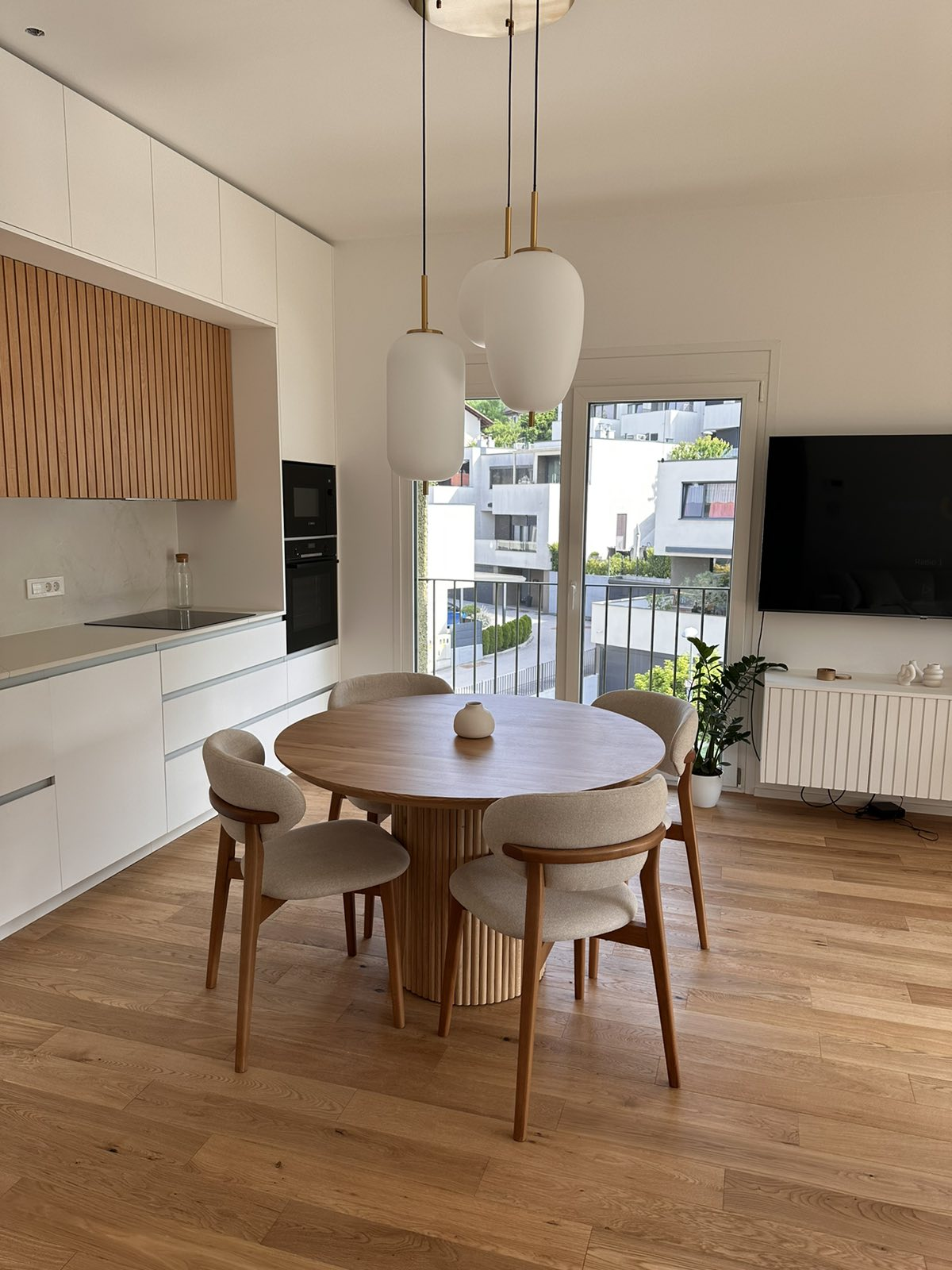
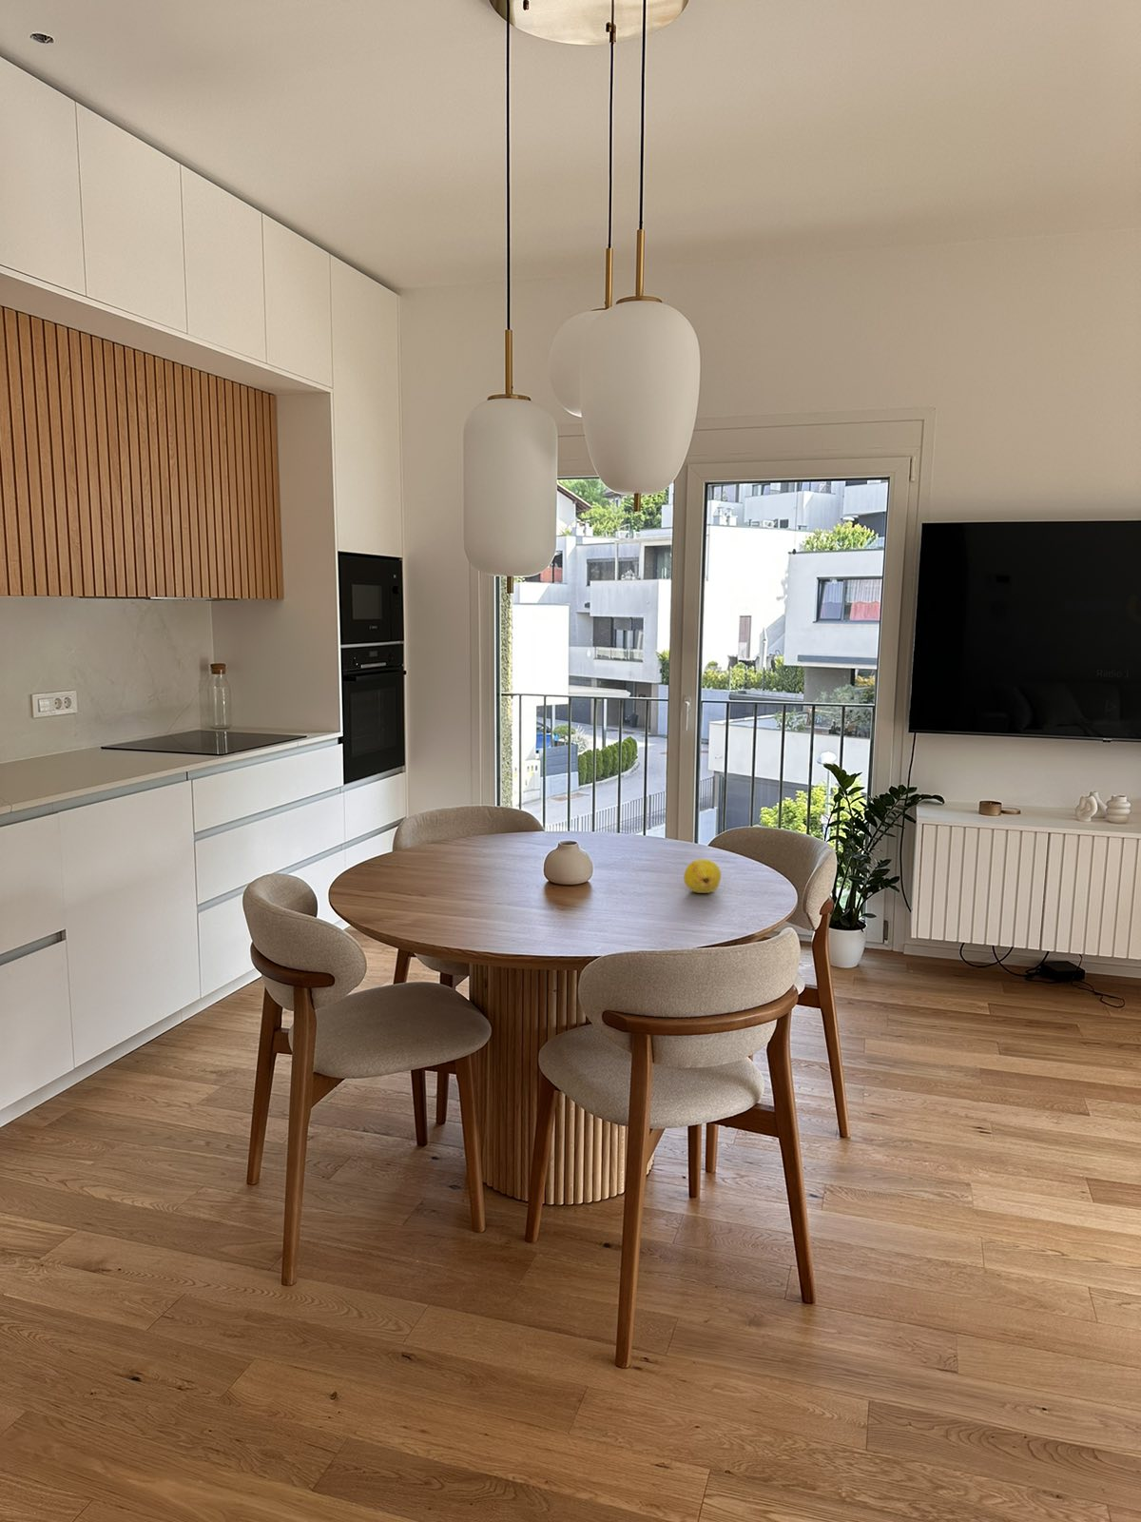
+ fruit [683,858,722,894]
